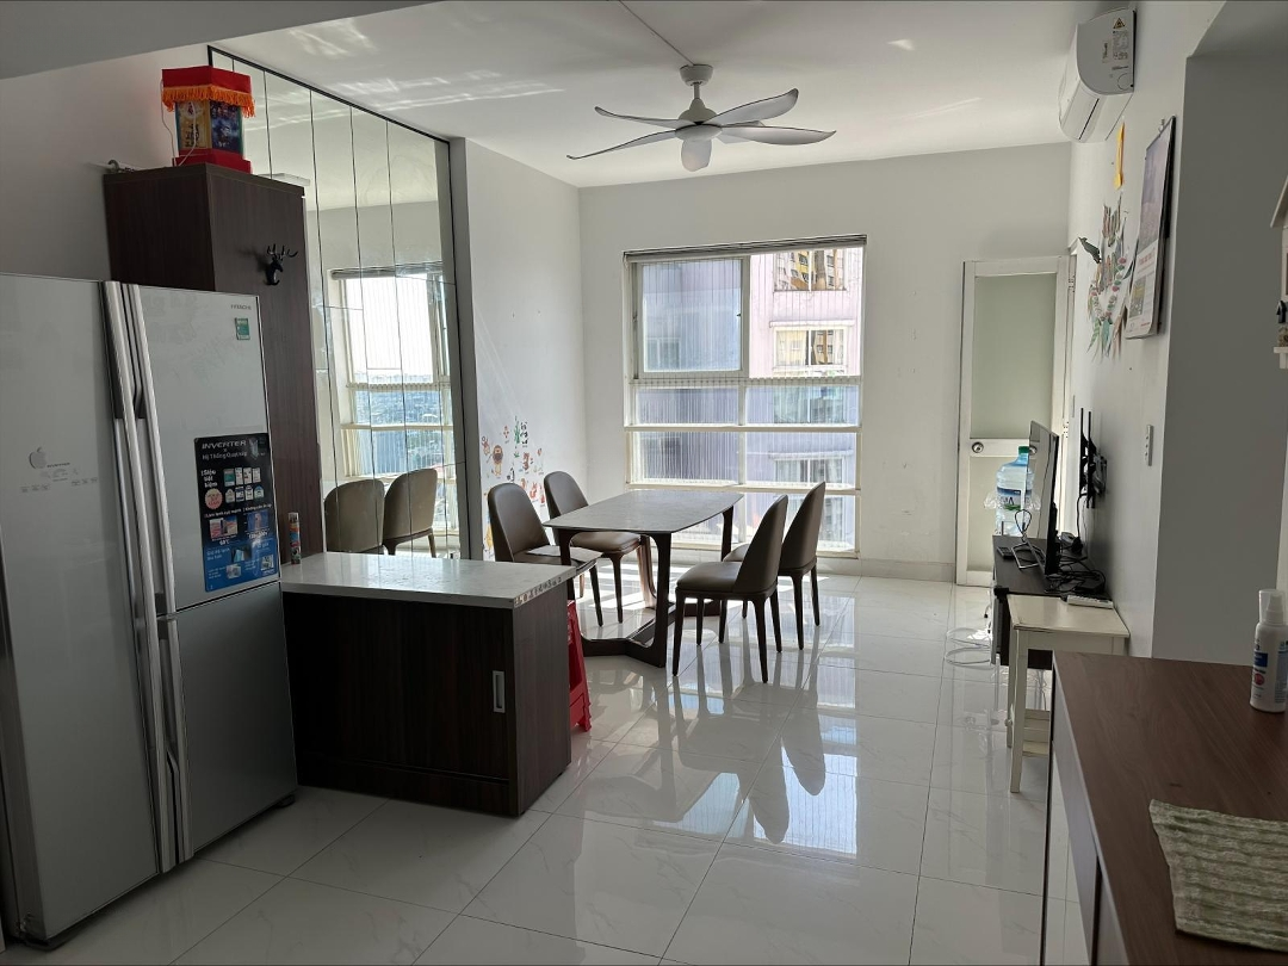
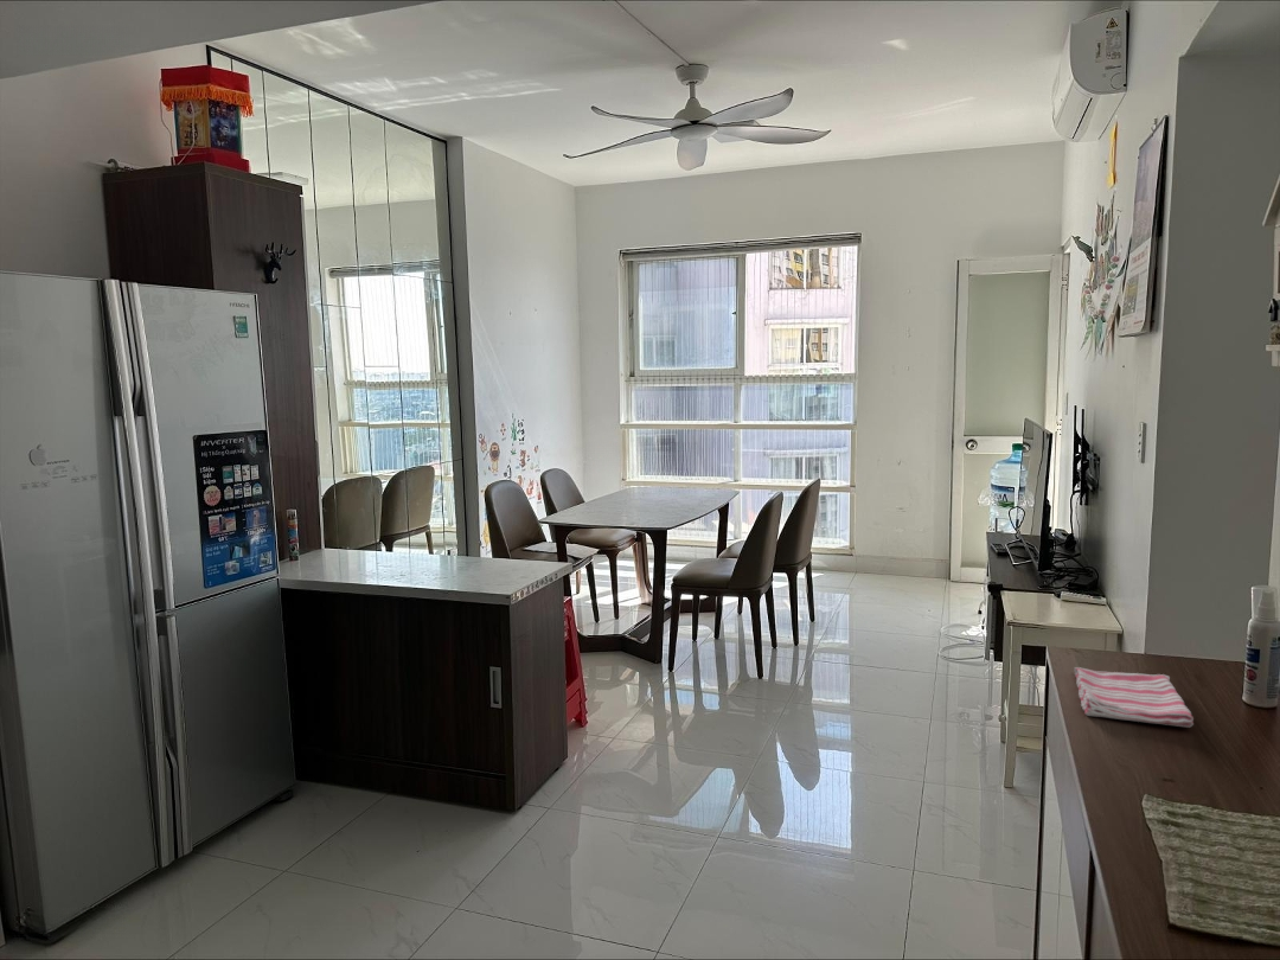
+ dish towel [1073,666,1195,729]
